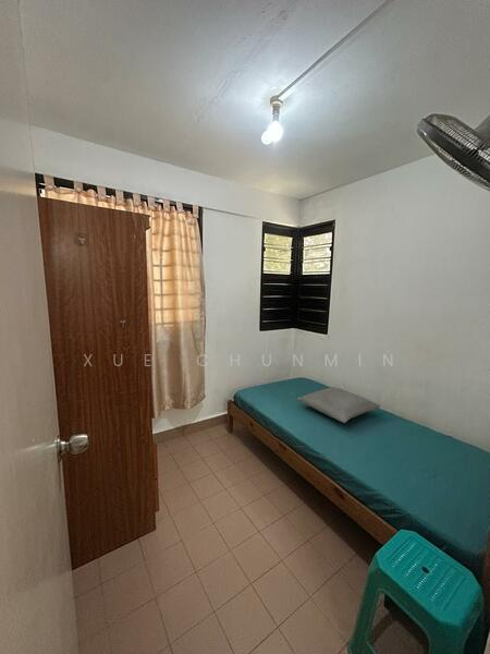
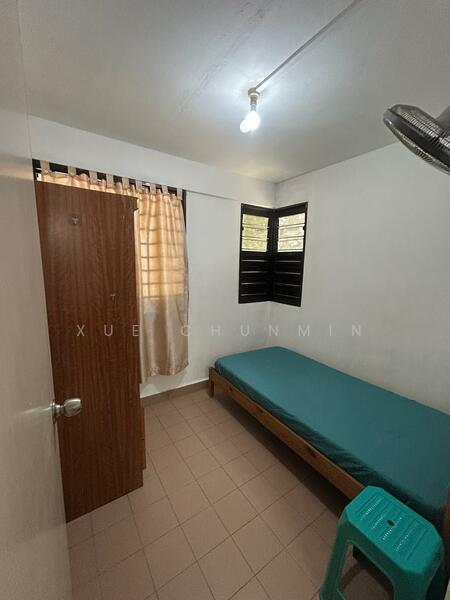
- pillow [296,386,381,424]
